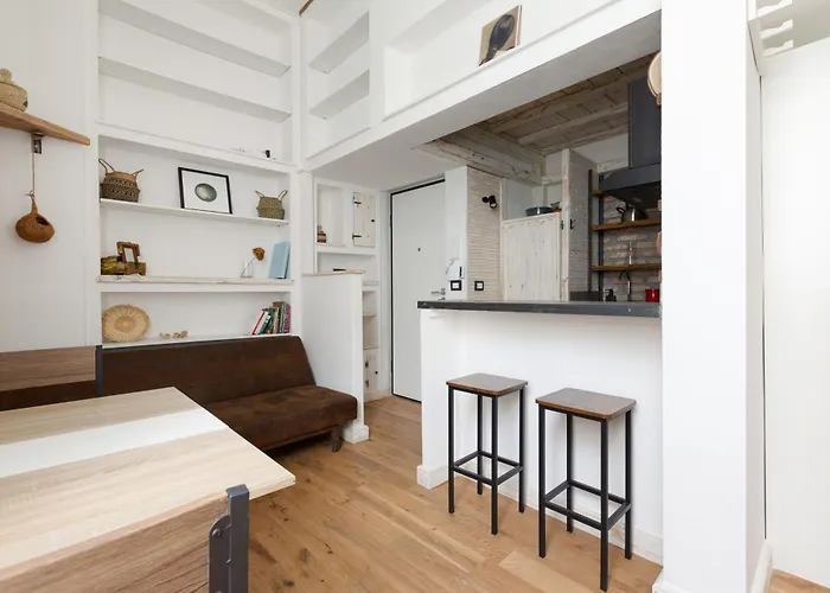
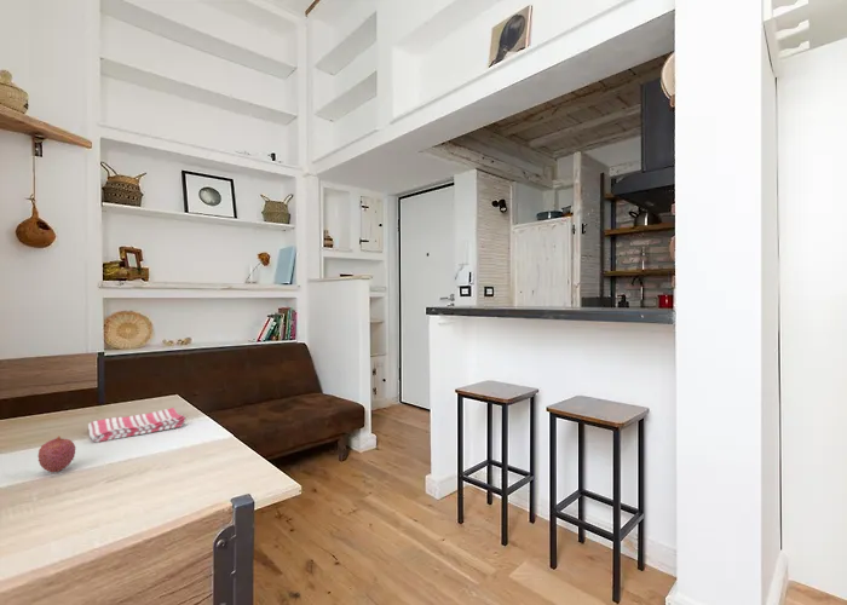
+ fruit [38,434,77,473]
+ dish towel [87,407,188,443]
